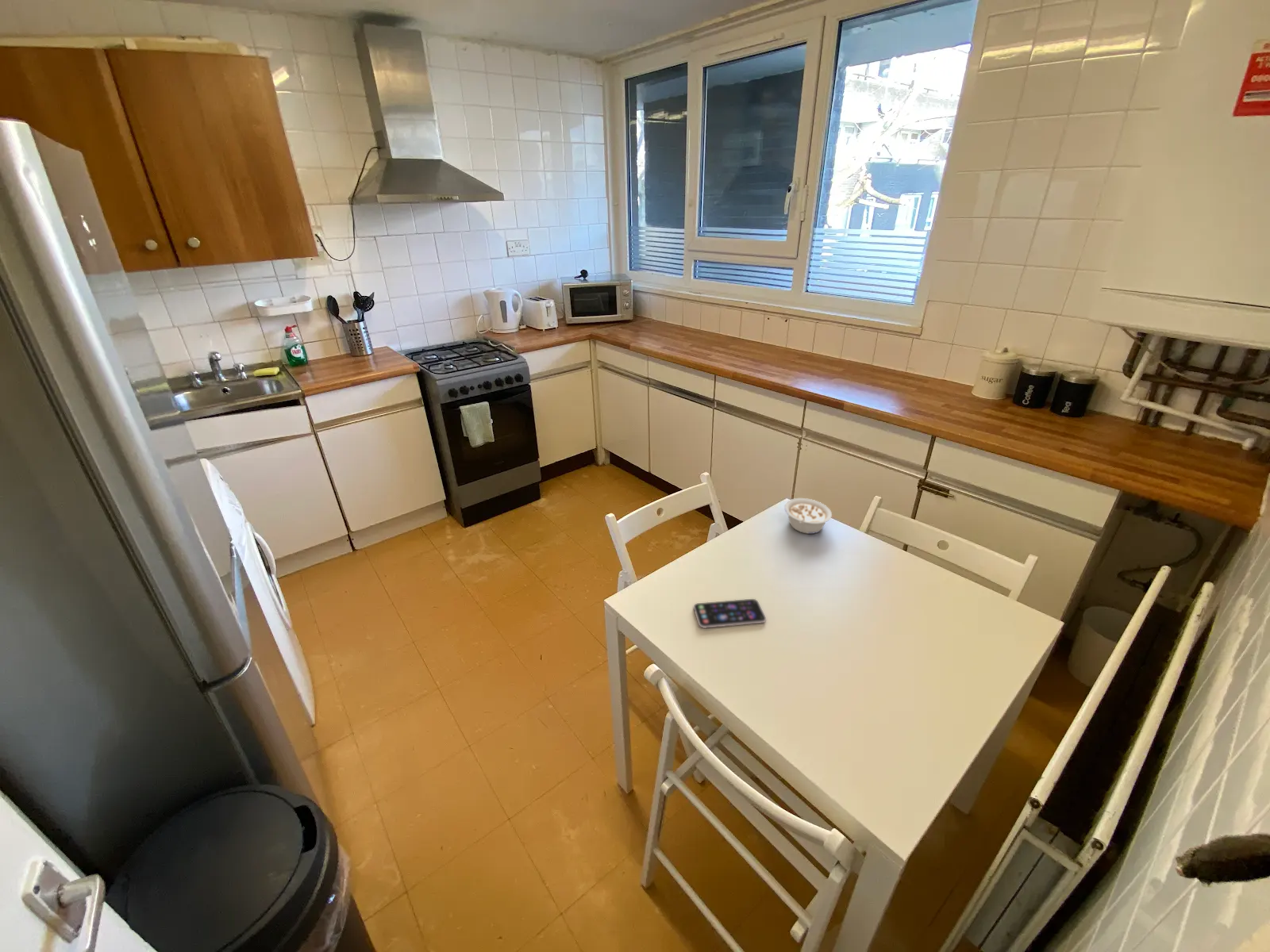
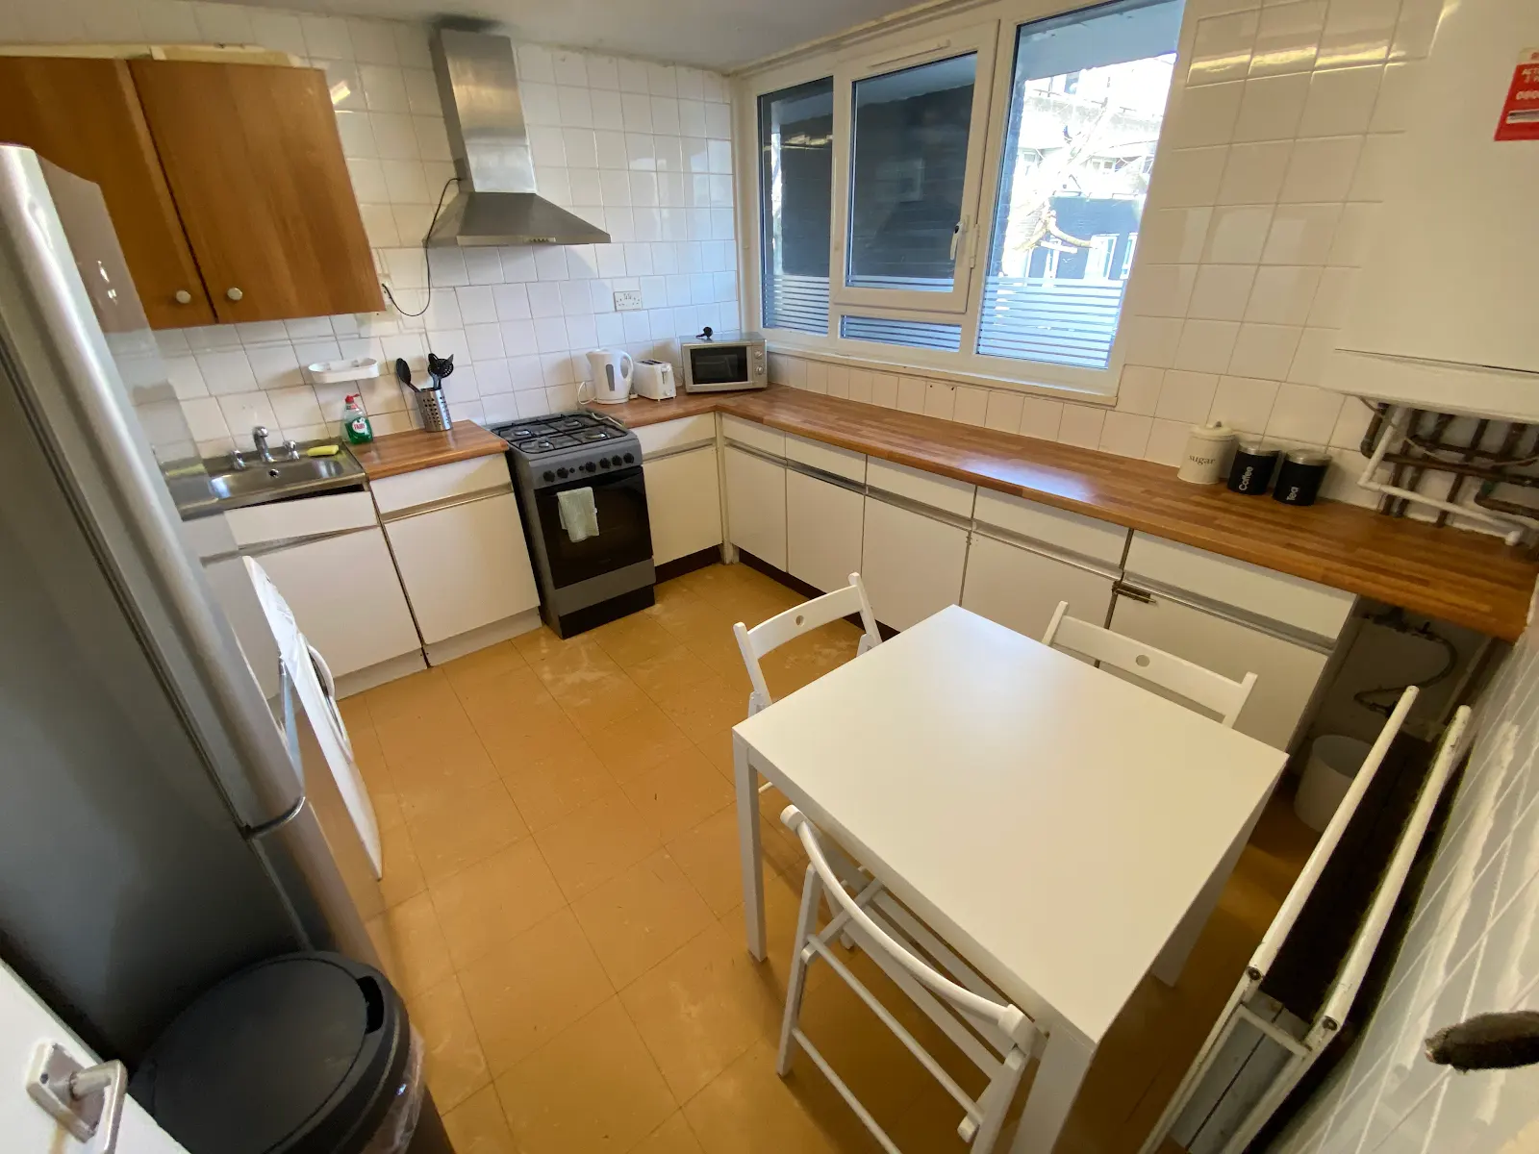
- smartphone [693,598,767,629]
- legume [783,497,833,535]
